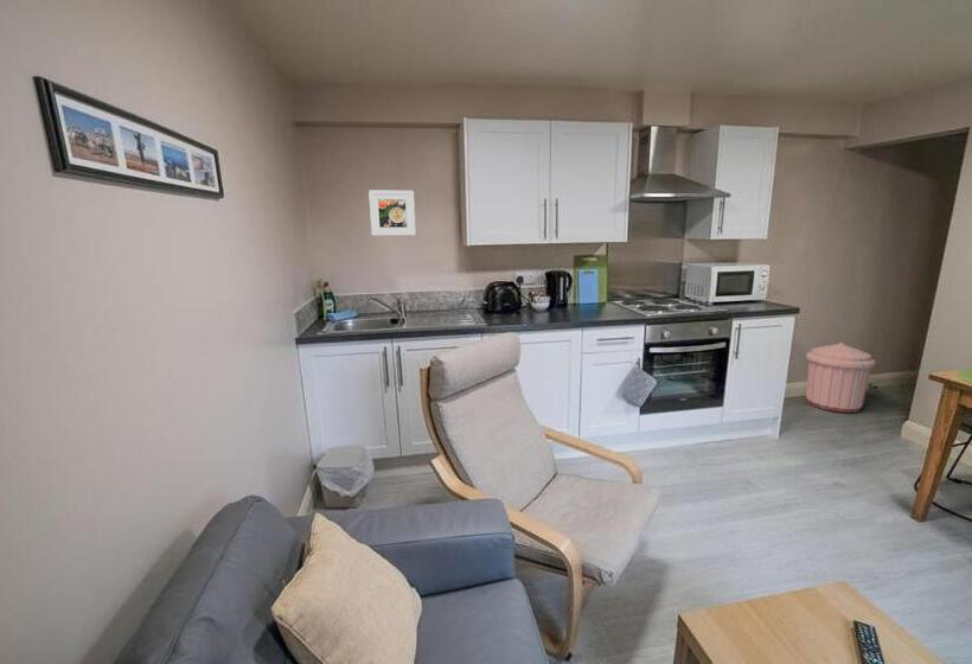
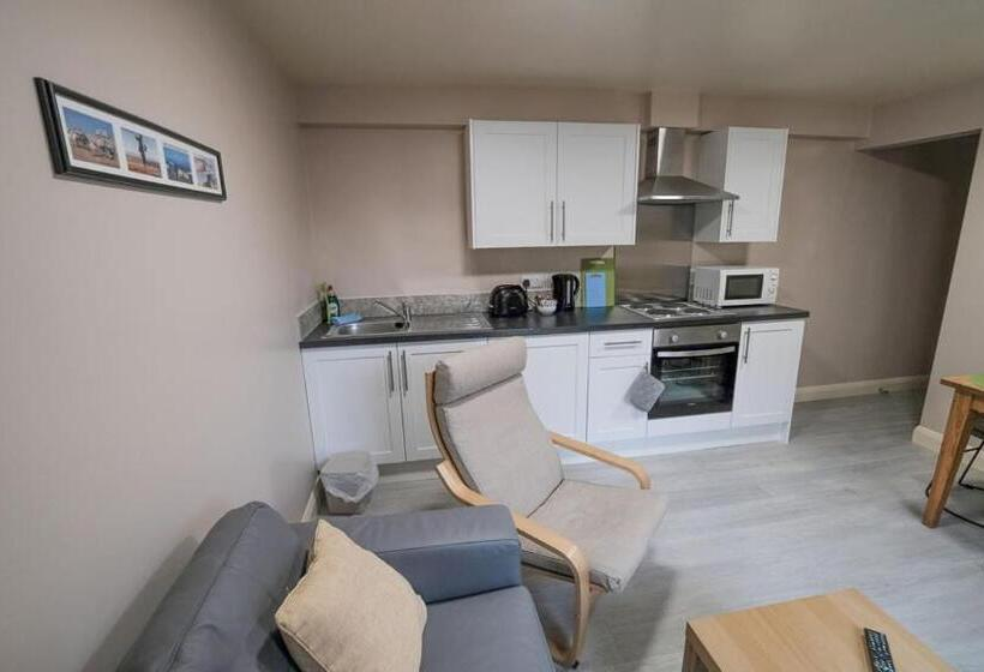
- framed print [367,190,417,237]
- trash can [805,341,876,414]
